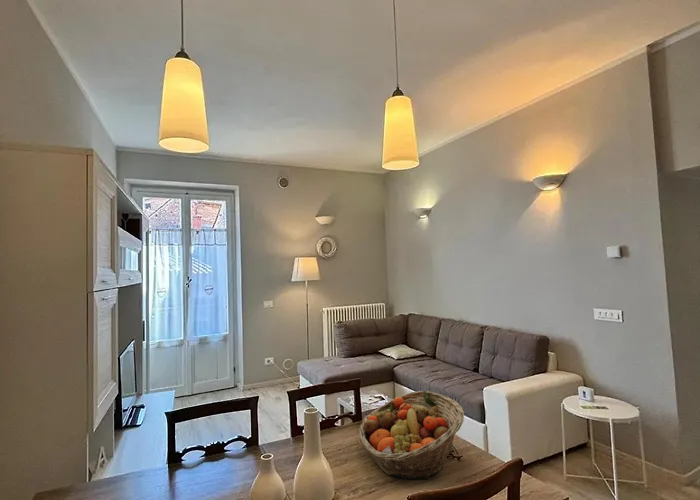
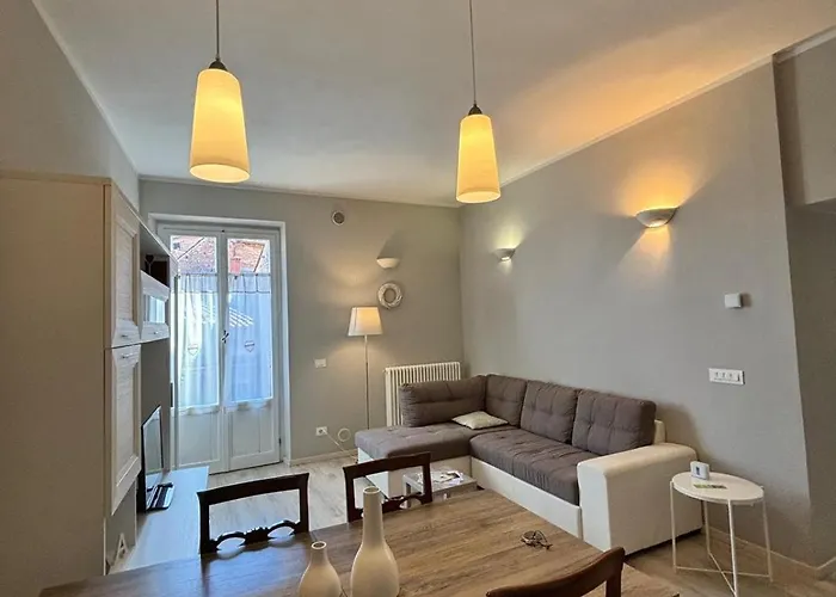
- fruit basket [358,390,465,480]
